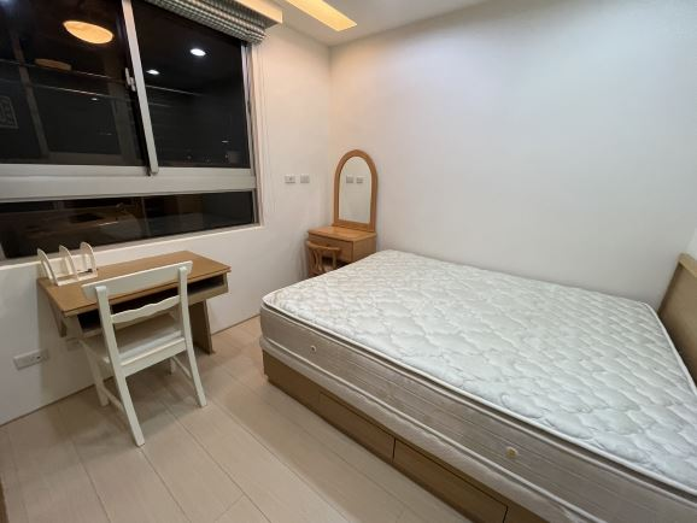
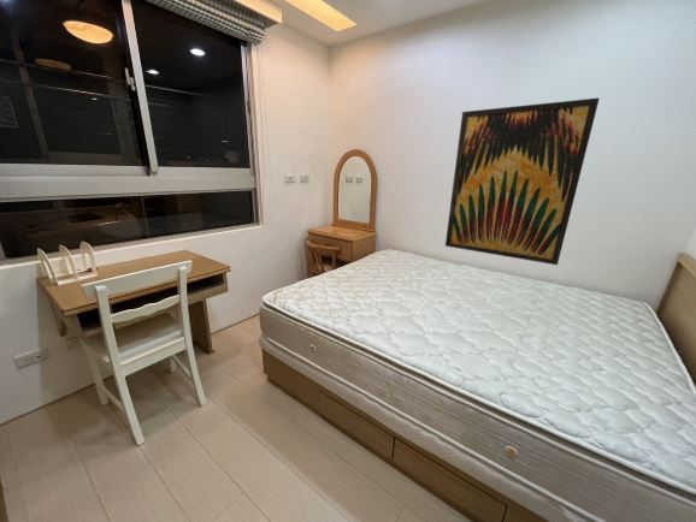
+ wall art [444,96,601,266]
